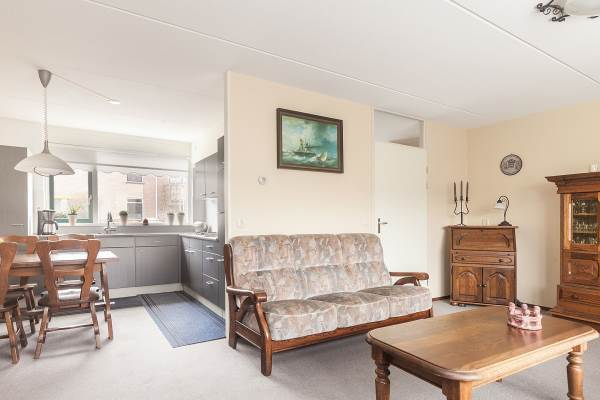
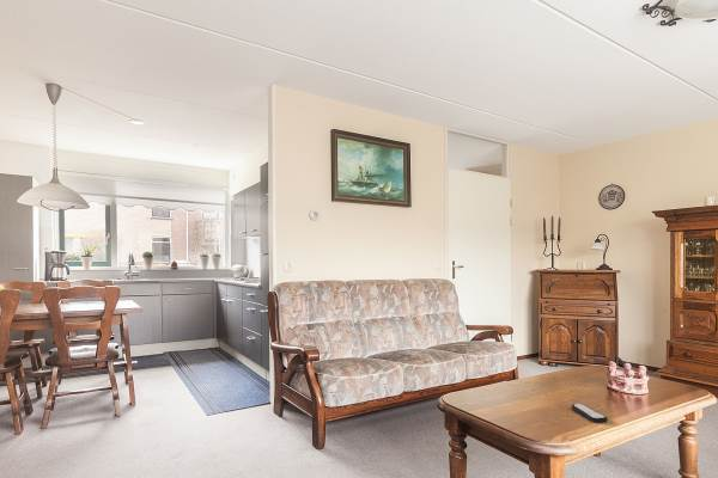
+ remote control [571,403,608,424]
